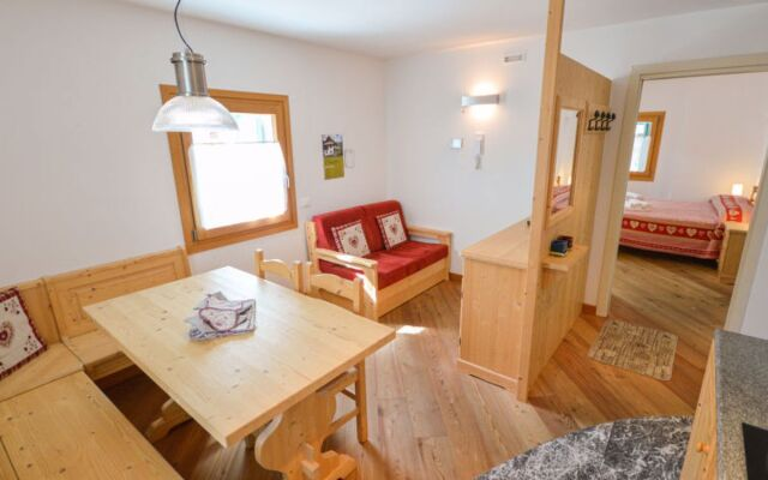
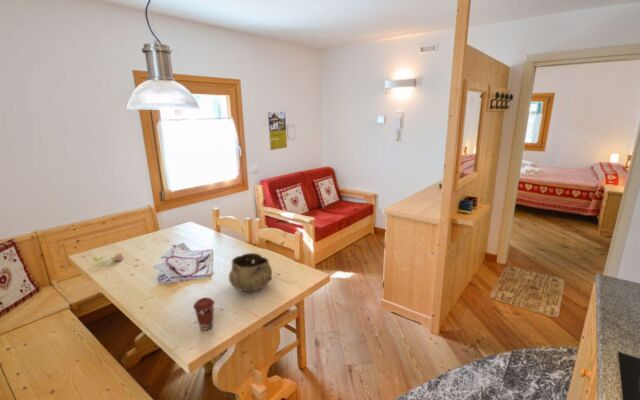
+ decorative bowl [228,252,273,293]
+ coffee cup [192,297,216,332]
+ flower [87,252,124,272]
